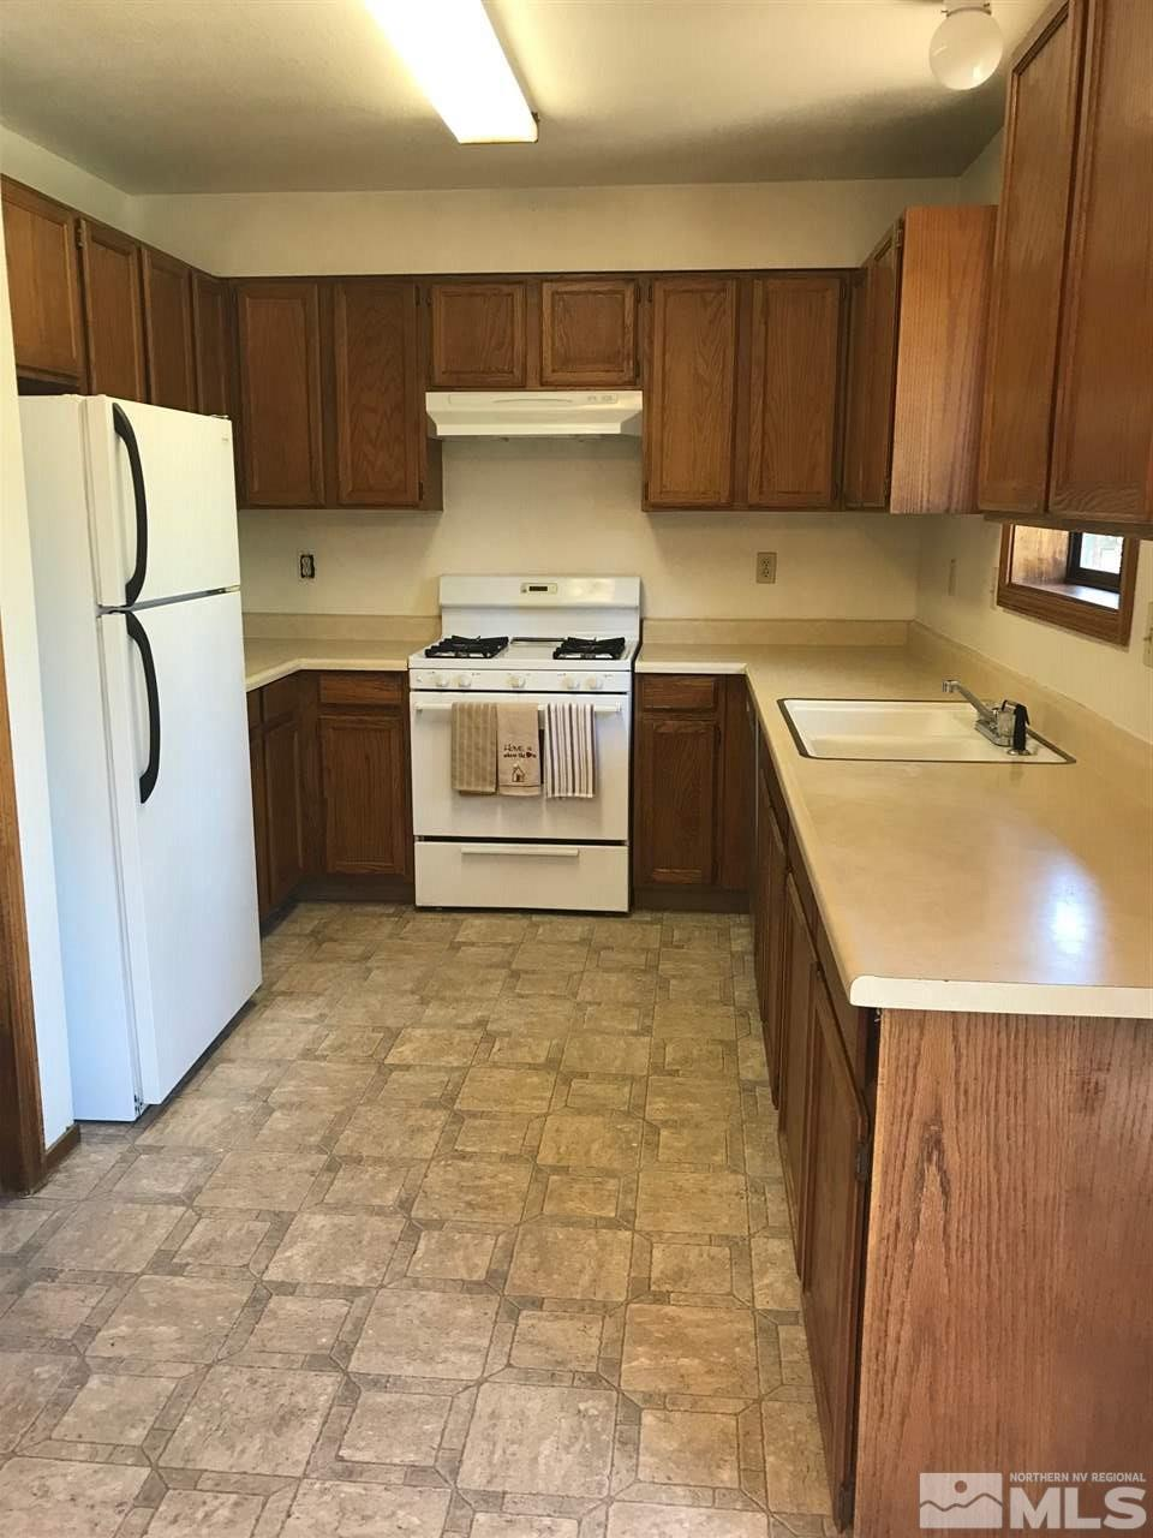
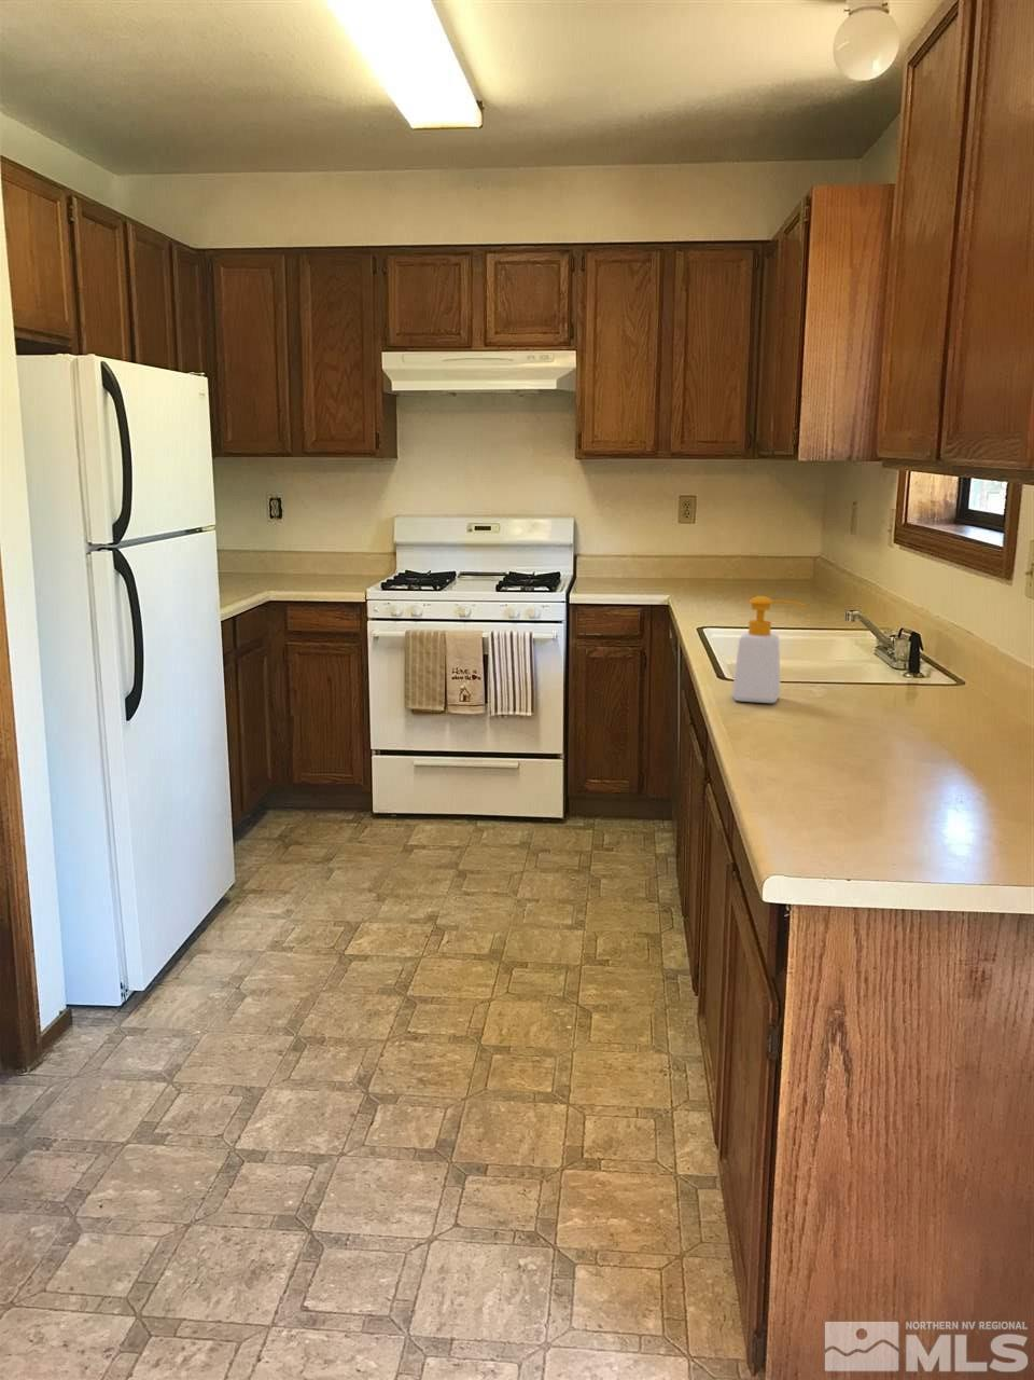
+ soap bottle [731,595,806,704]
